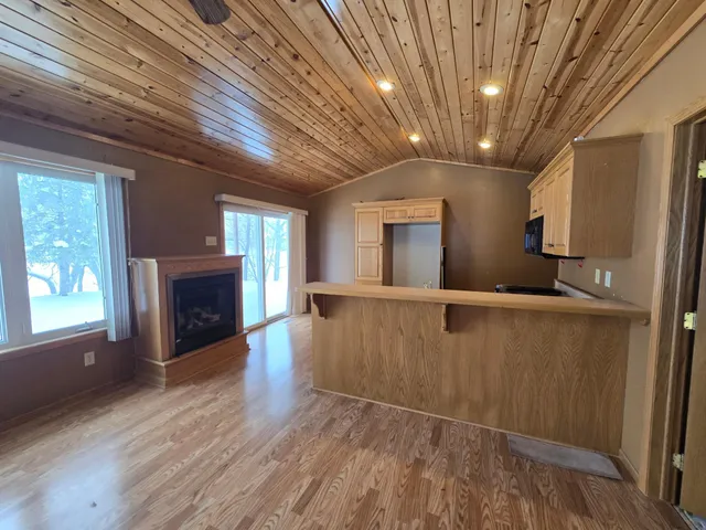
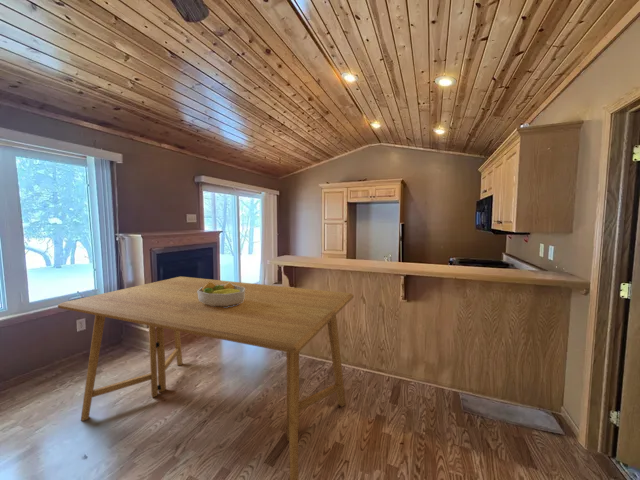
+ dining table [57,276,355,480]
+ fruit bowl [197,282,245,307]
